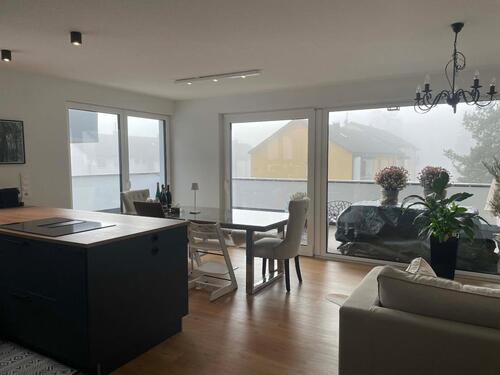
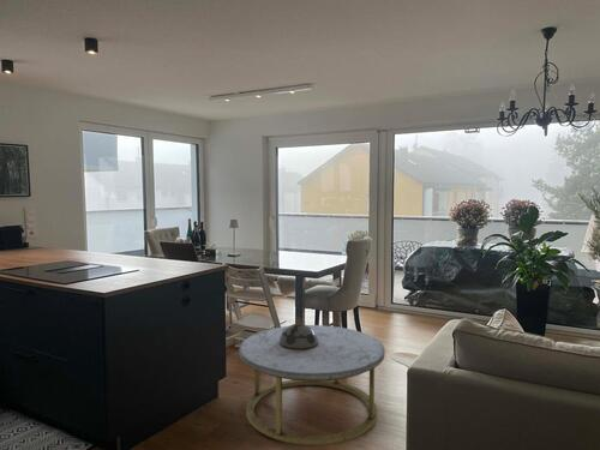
+ coffee table [238,324,386,446]
+ decorative bowl [280,323,319,350]
